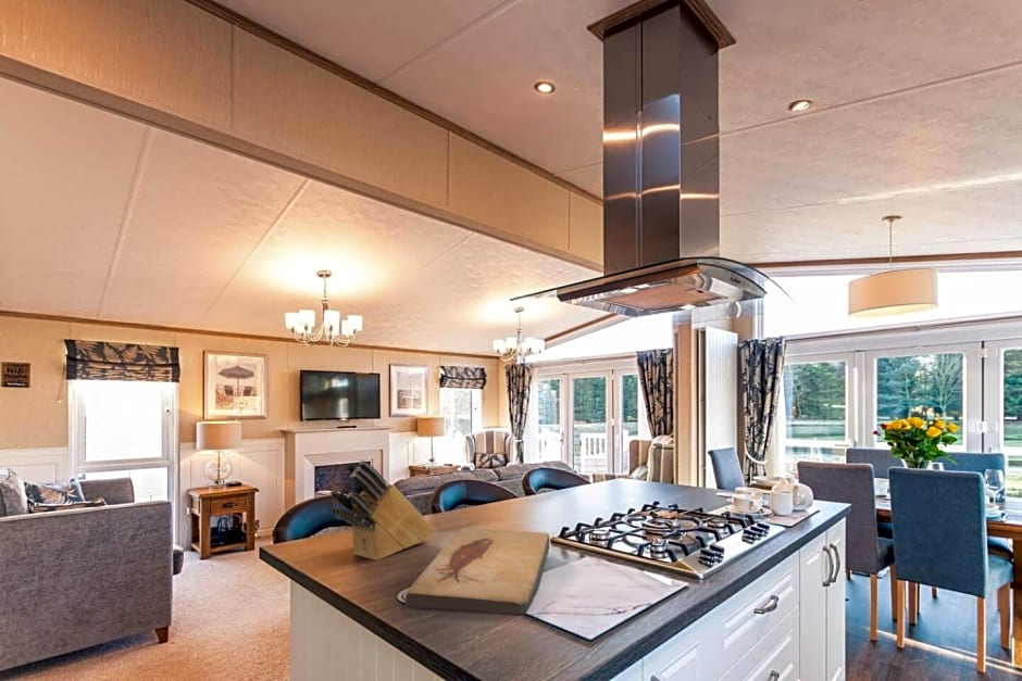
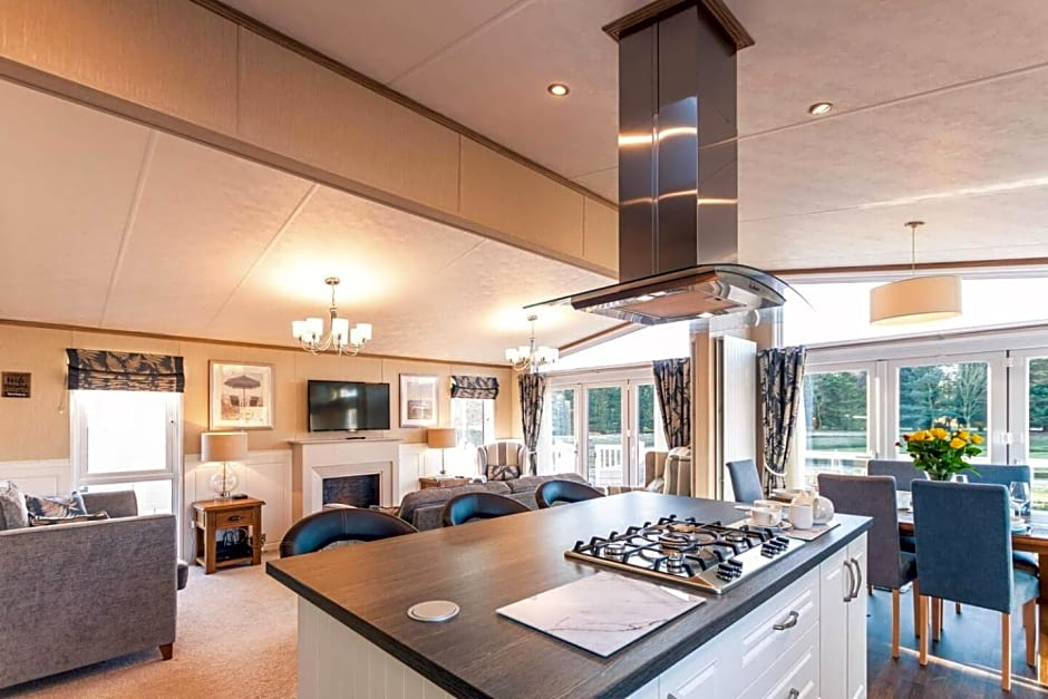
- knife block [328,458,435,562]
- fish fossil [404,527,550,615]
